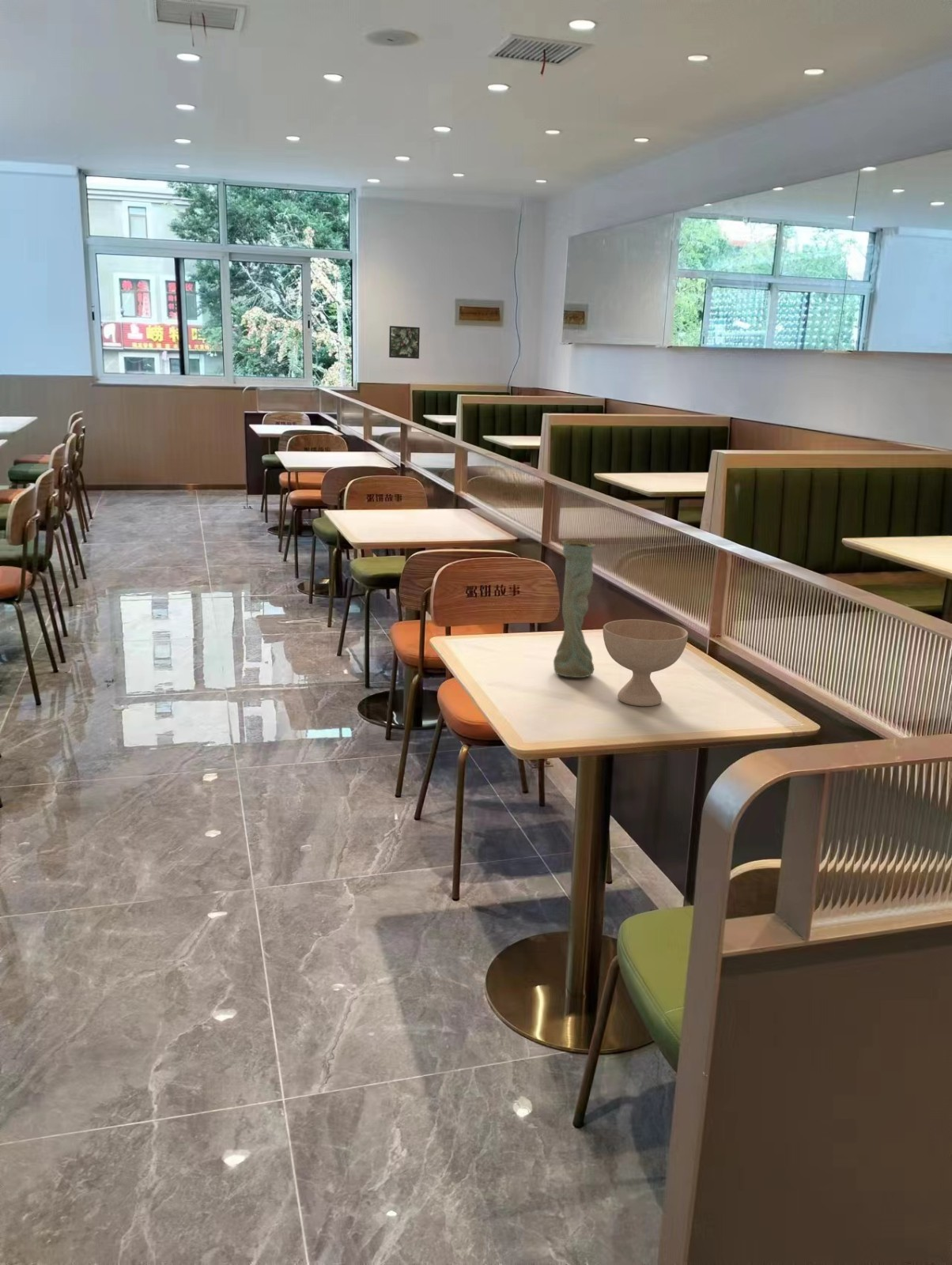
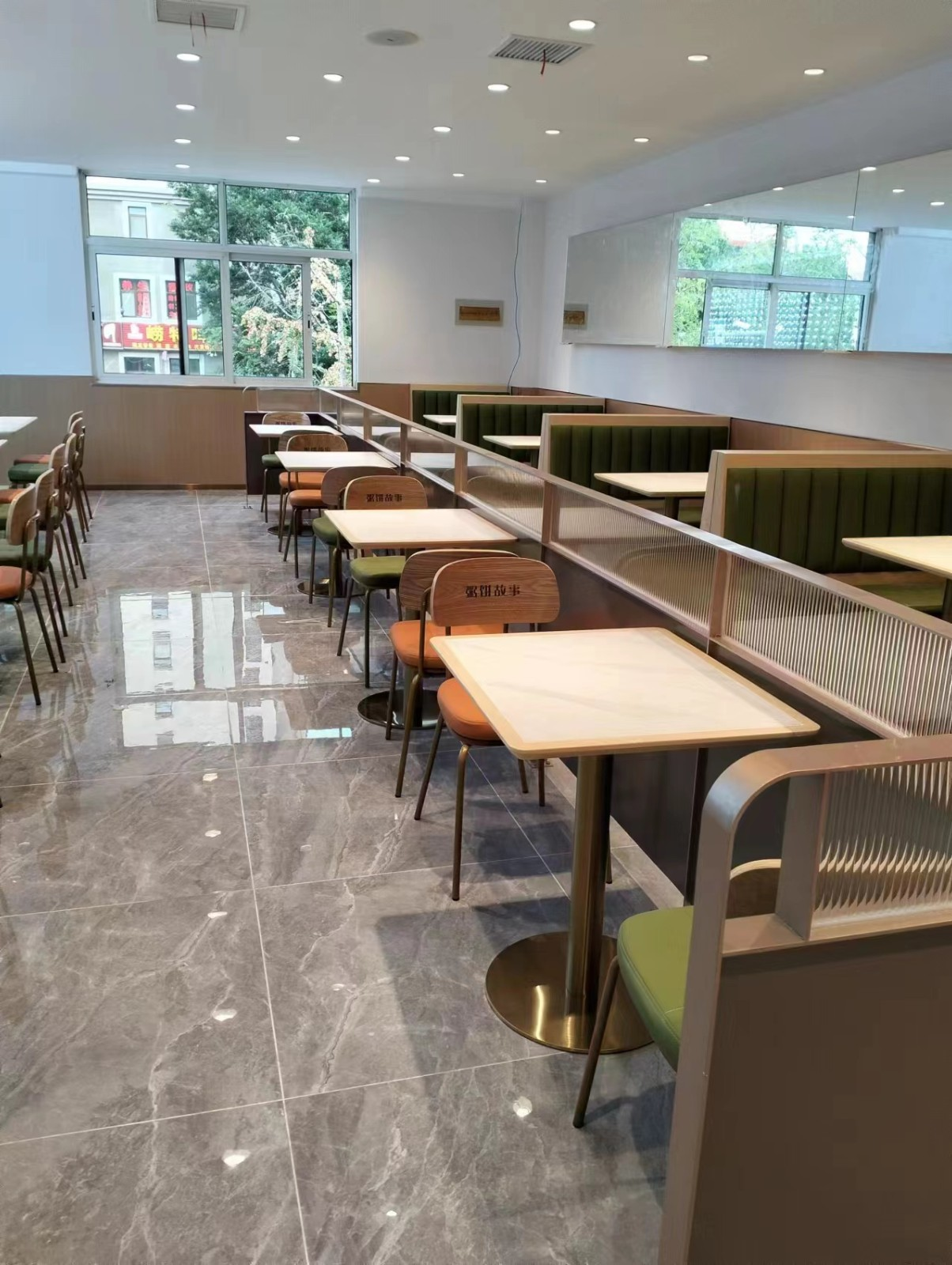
- vase [553,538,596,678]
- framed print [388,325,421,360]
- bowl [603,618,689,707]
